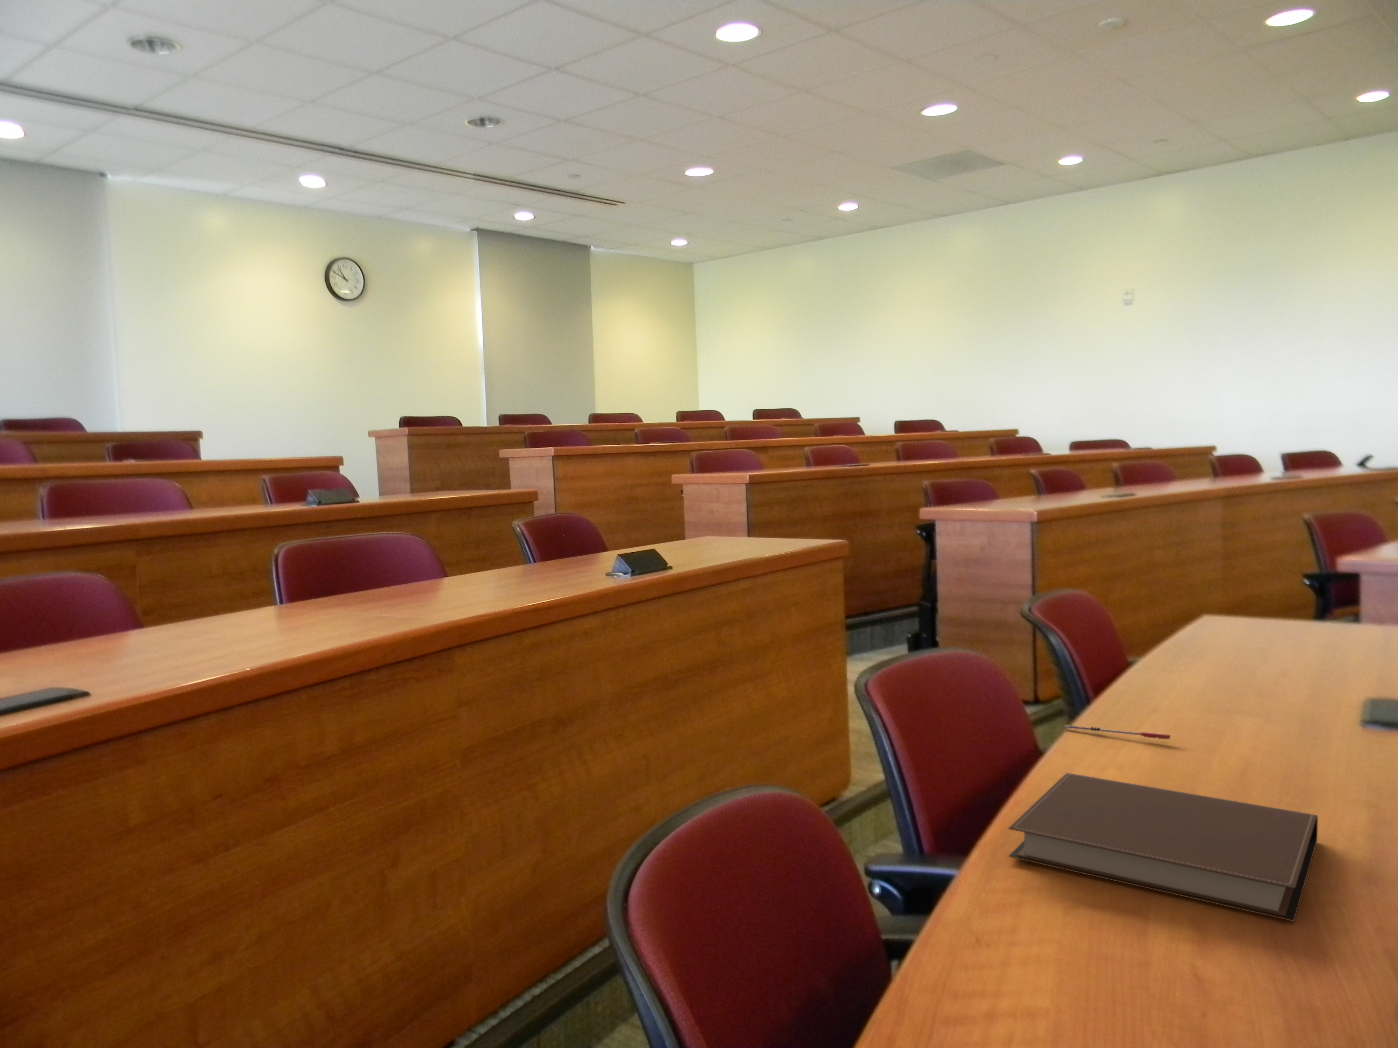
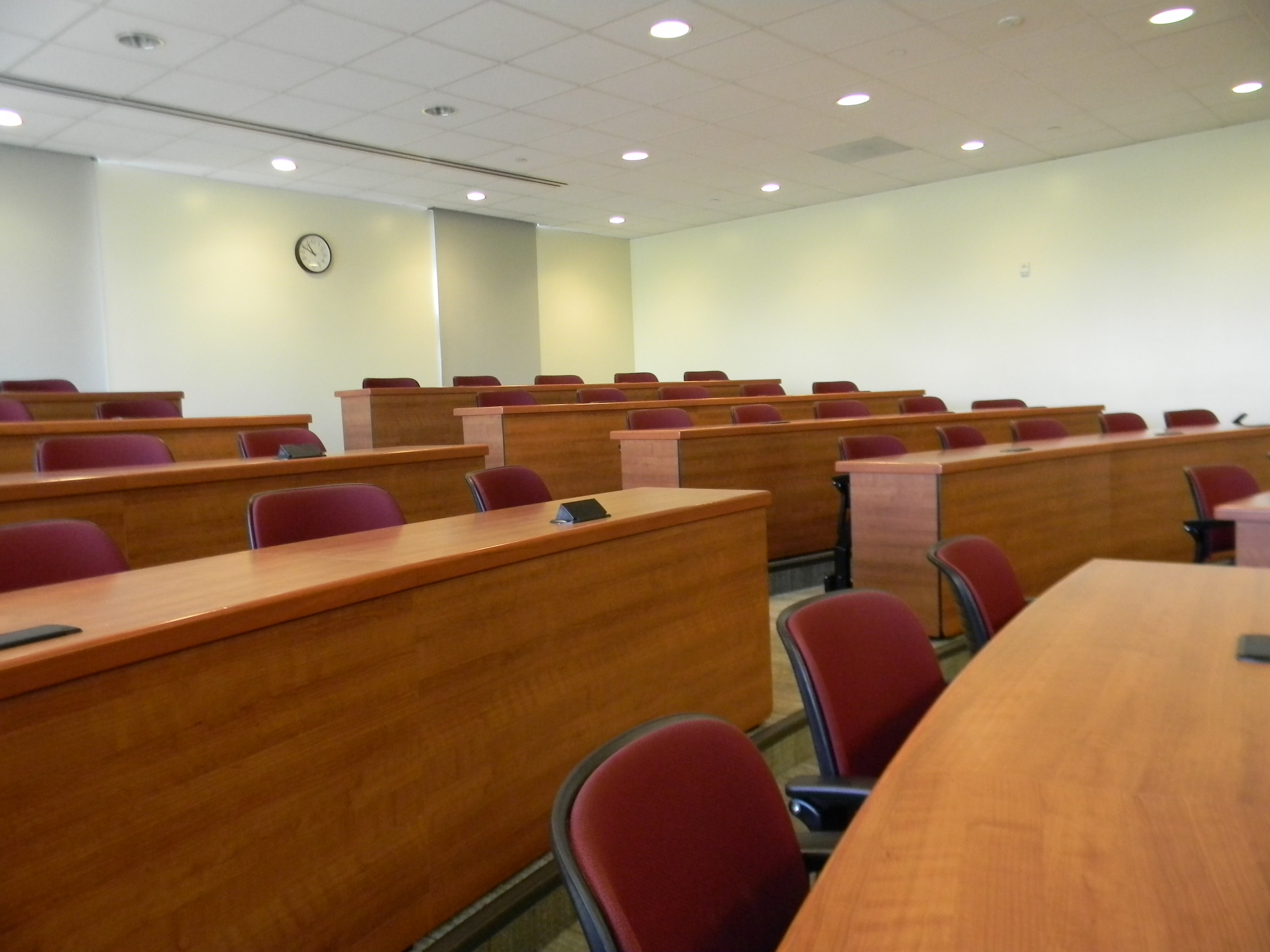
- pen [1063,725,1171,740]
- notebook [1008,773,1318,921]
